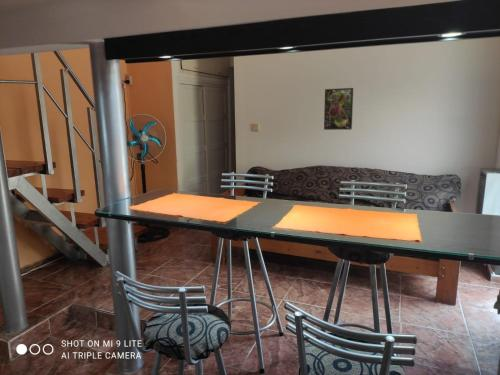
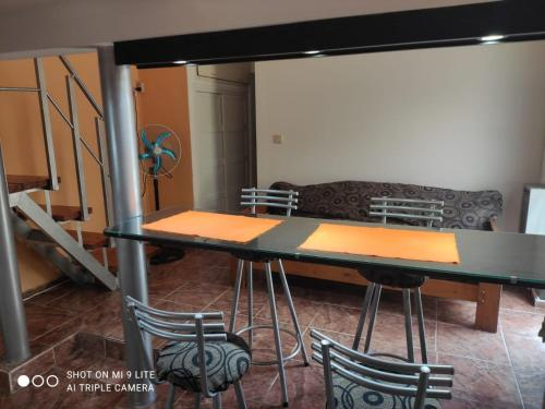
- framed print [323,87,354,131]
